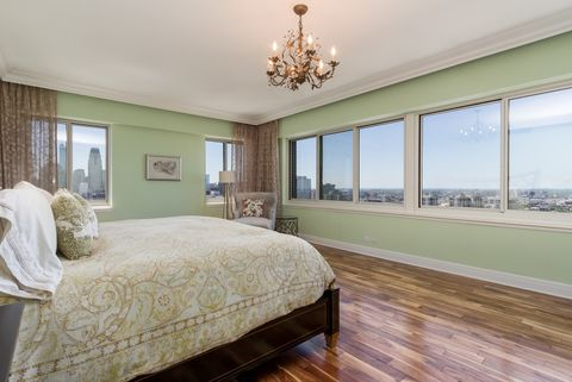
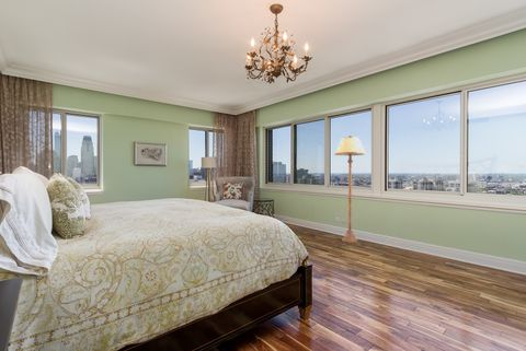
+ floor lamp [333,134,367,244]
